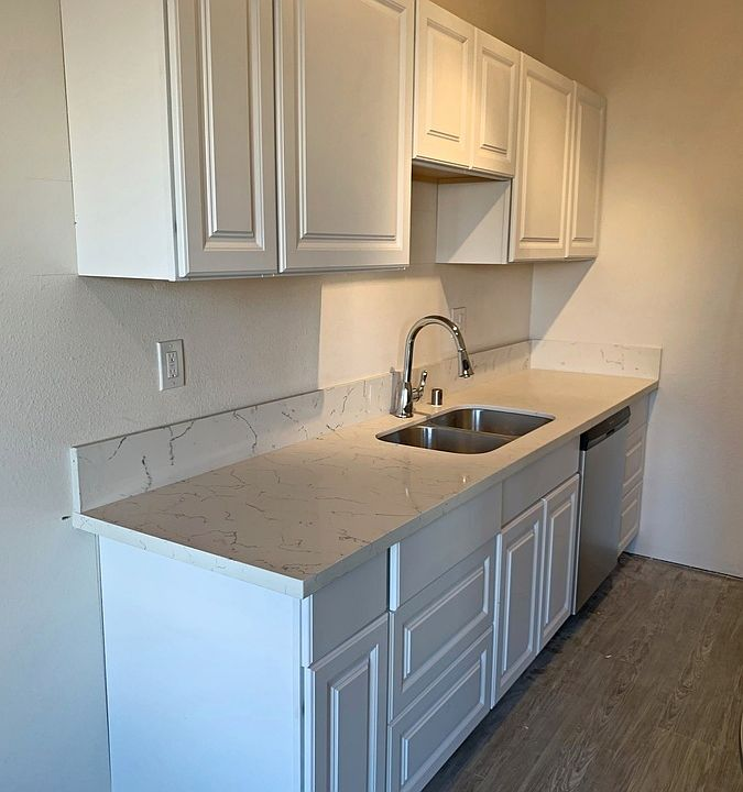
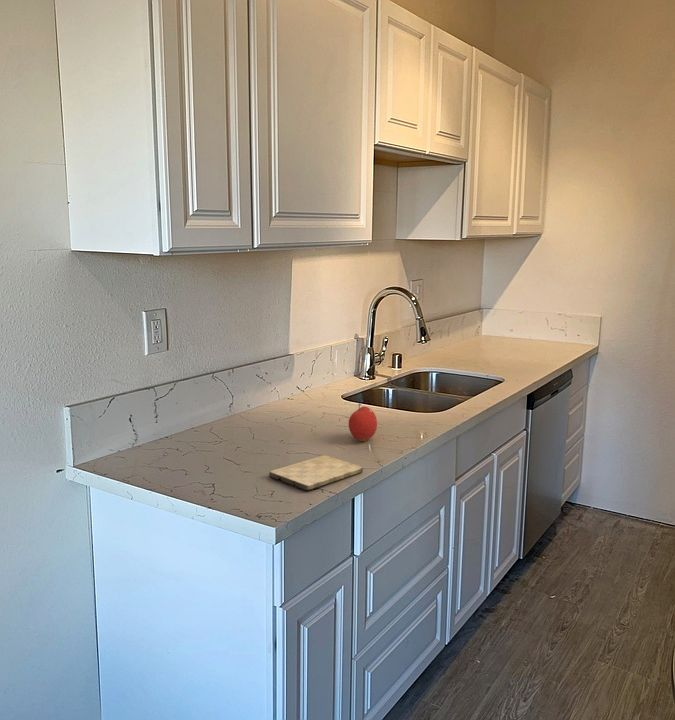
+ cutting board [268,454,364,491]
+ fruit [348,402,378,442]
